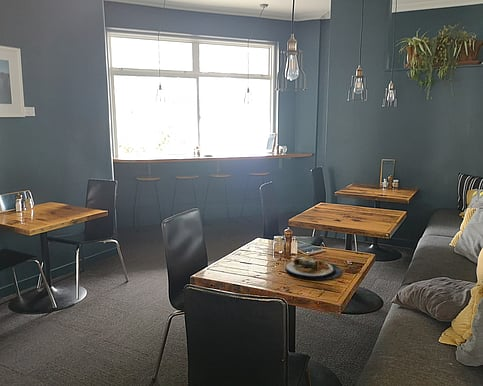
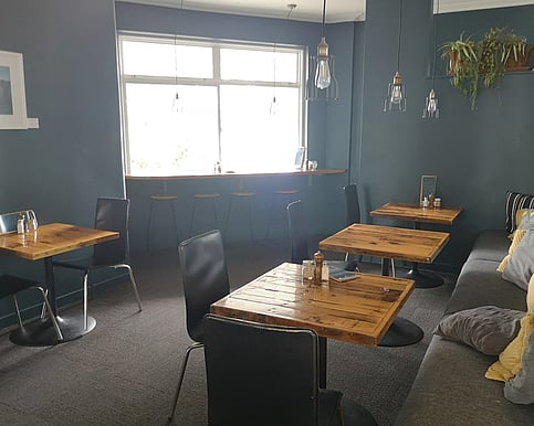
- plate [285,253,343,281]
